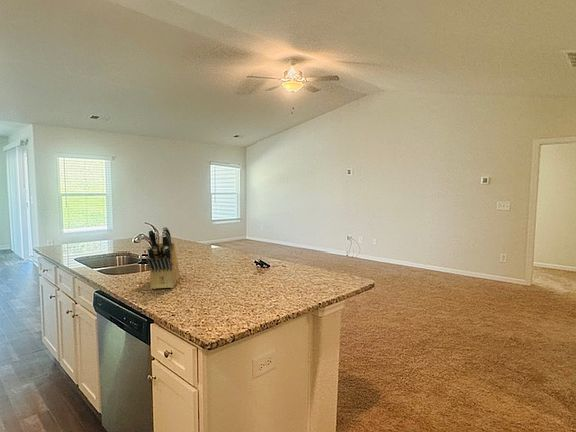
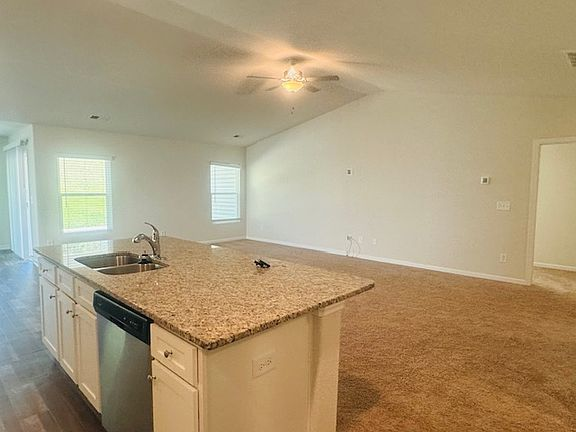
- knife block [146,226,180,290]
